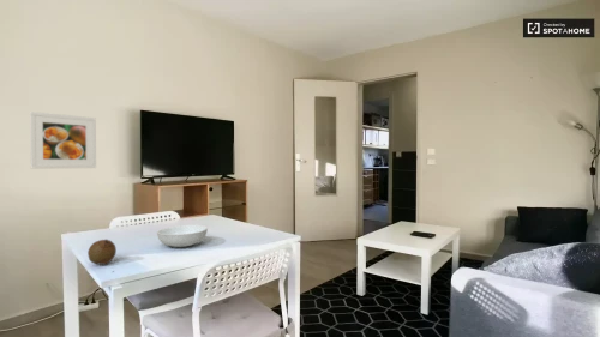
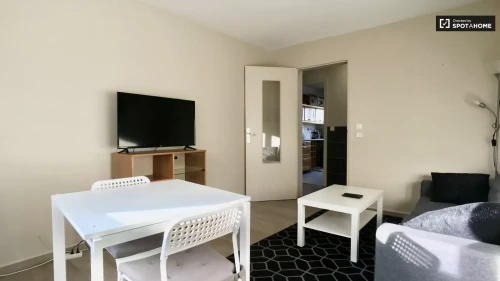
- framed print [29,110,97,170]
- fruit [86,239,118,266]
- serving bowl [156,224,209,248]
